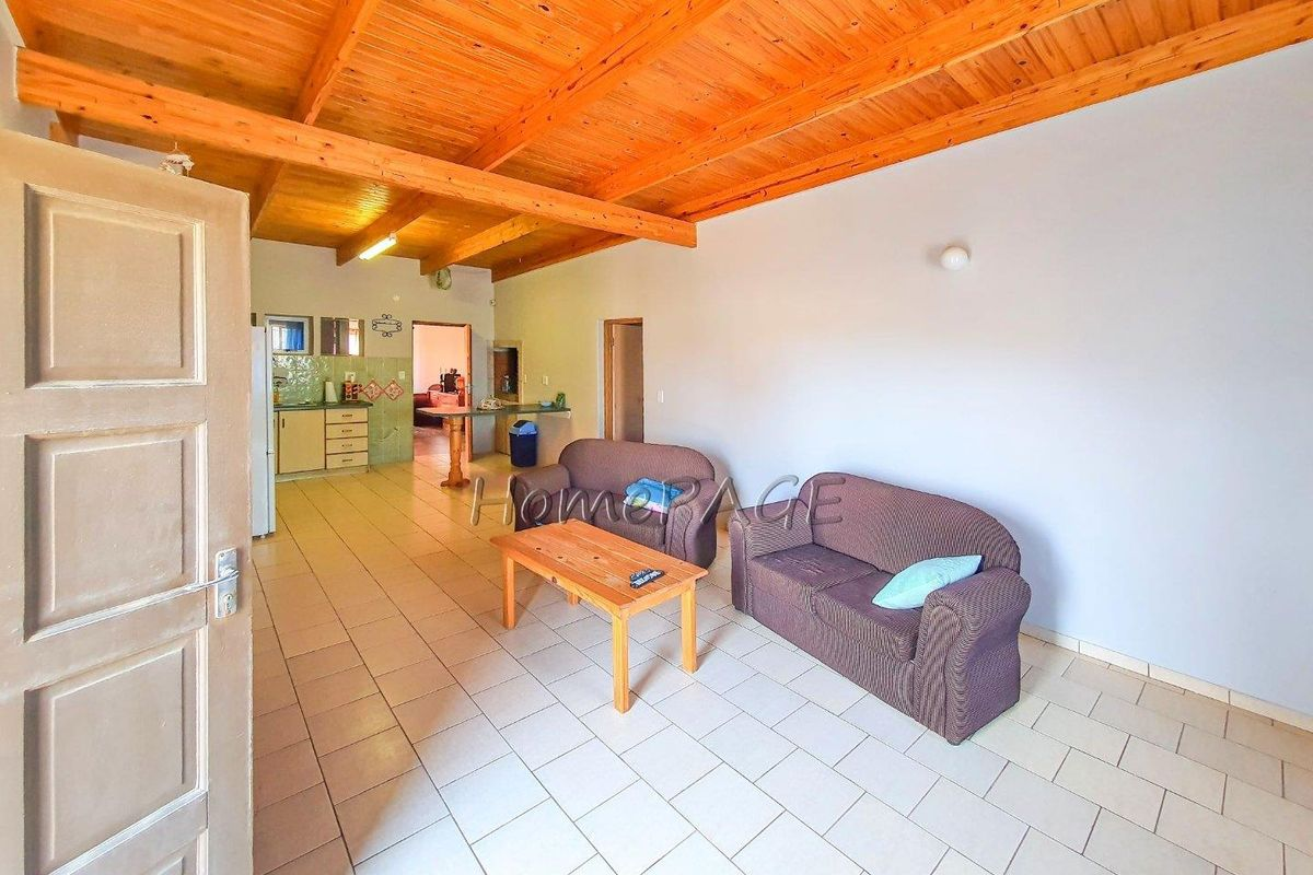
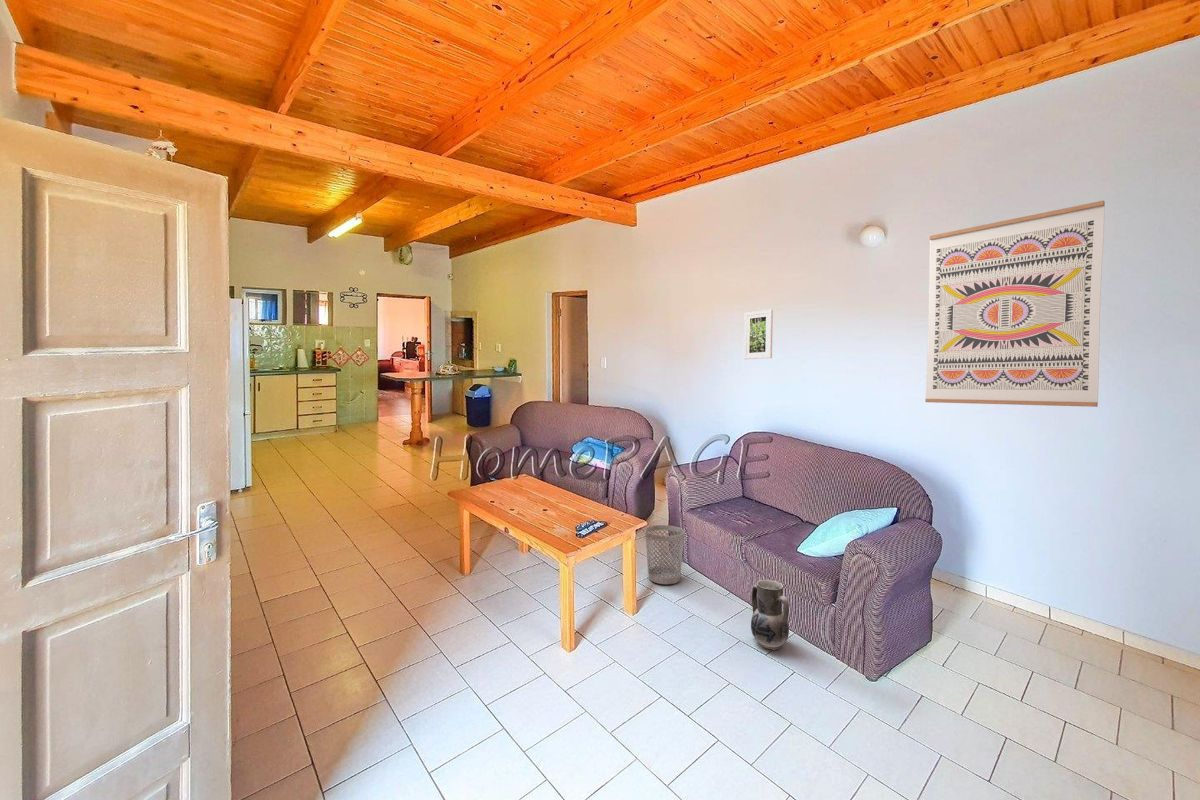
+ wall art [924,200,1106,408]
+ ceramic jug [750,579,790,651]
+ wastebasket [644,524,686,585]
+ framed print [743,309,774,360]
